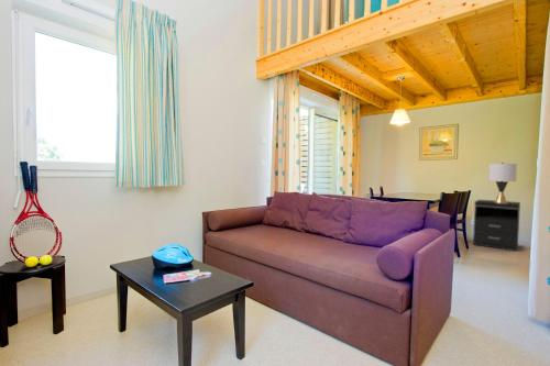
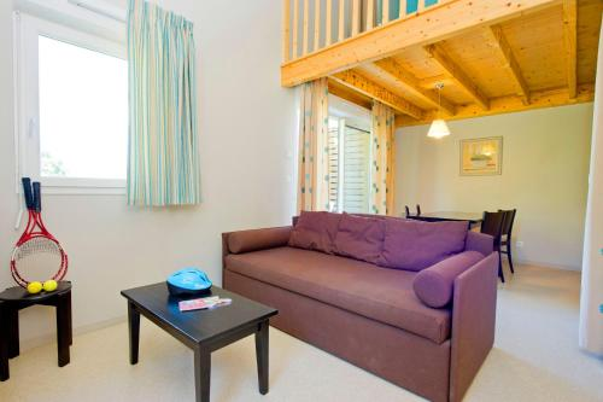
- nightstand [472,199,521,253]
- lamp [487,162,518,203]
